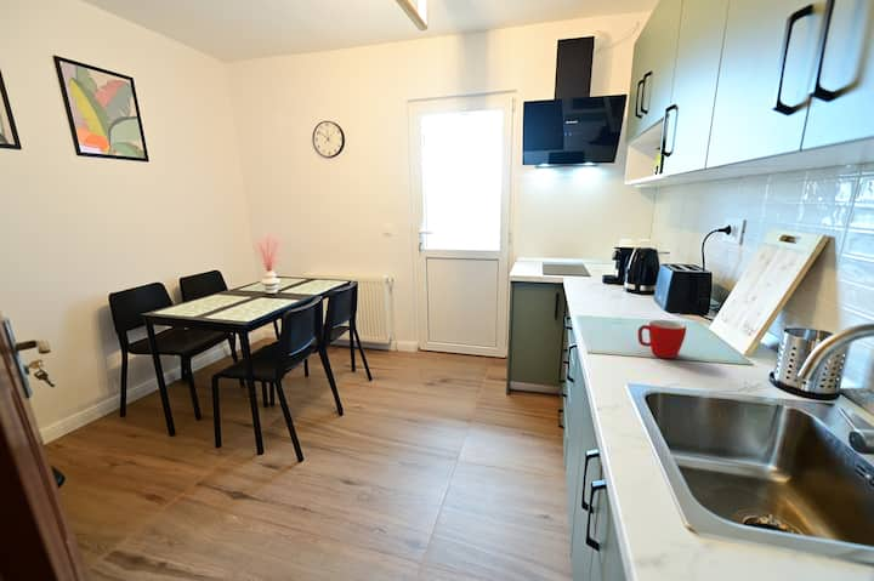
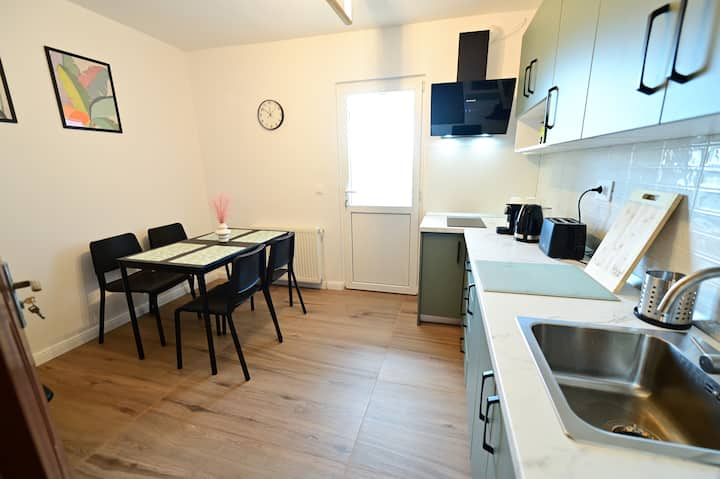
- mug [637,319,687,359]
